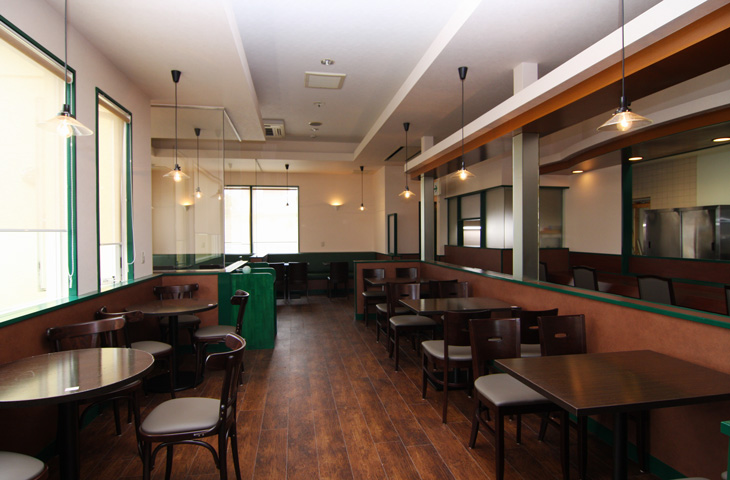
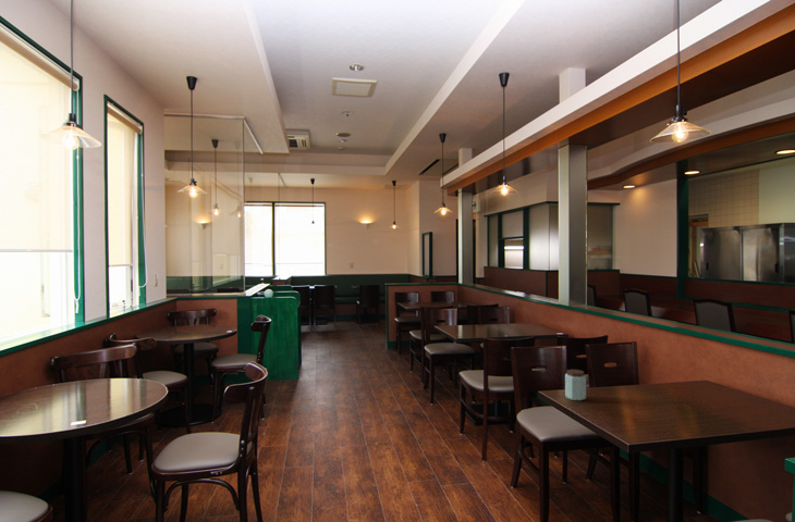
+ peanut butter [564,369,587,401]
